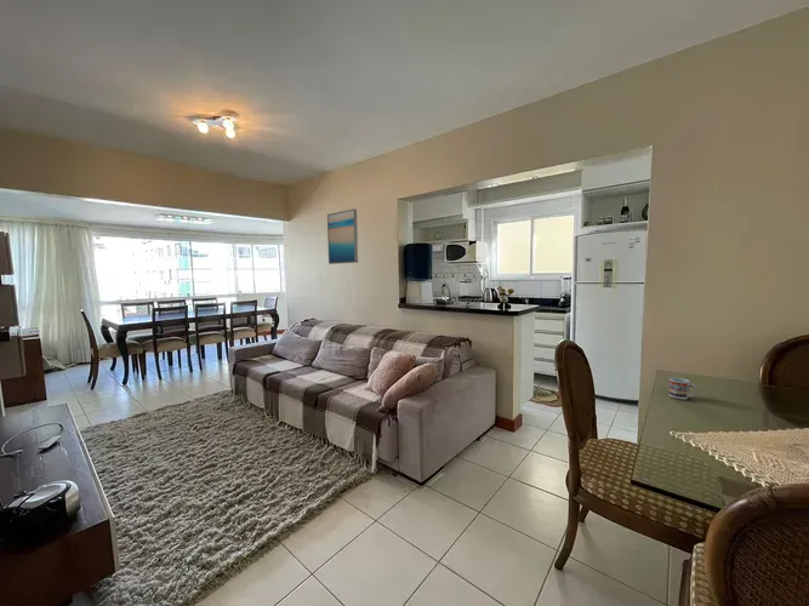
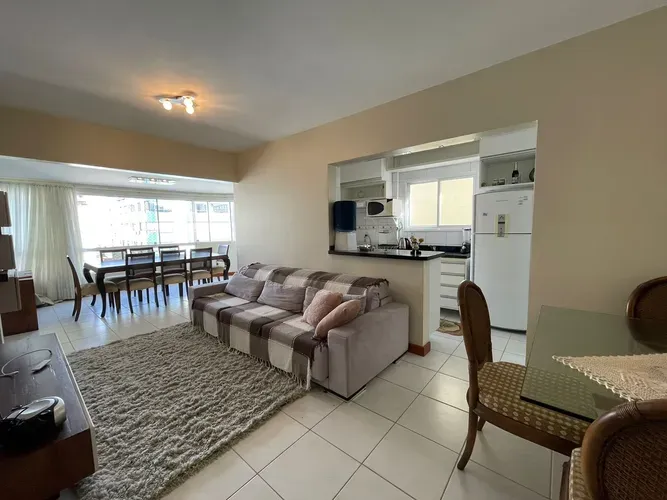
- wall art [326,207,359,265]
- cup [667,377,699,401]
